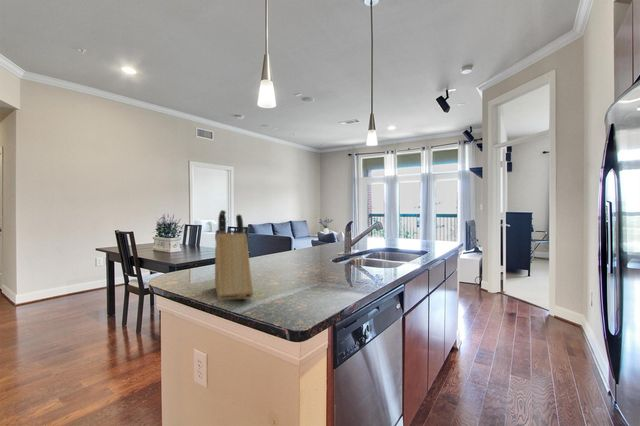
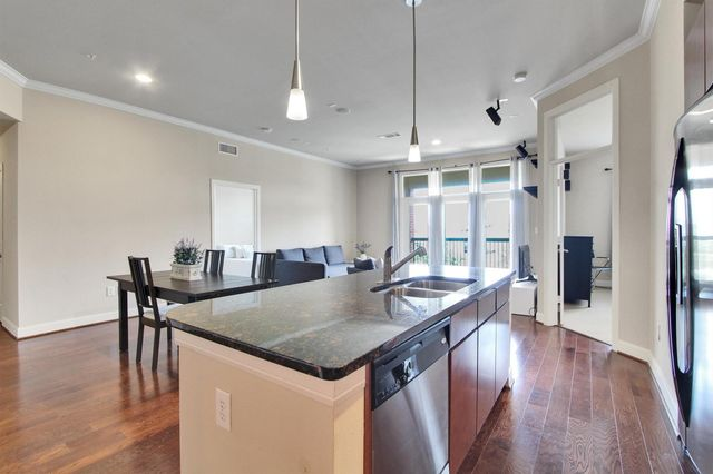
- knife block [214,209,254,302]
